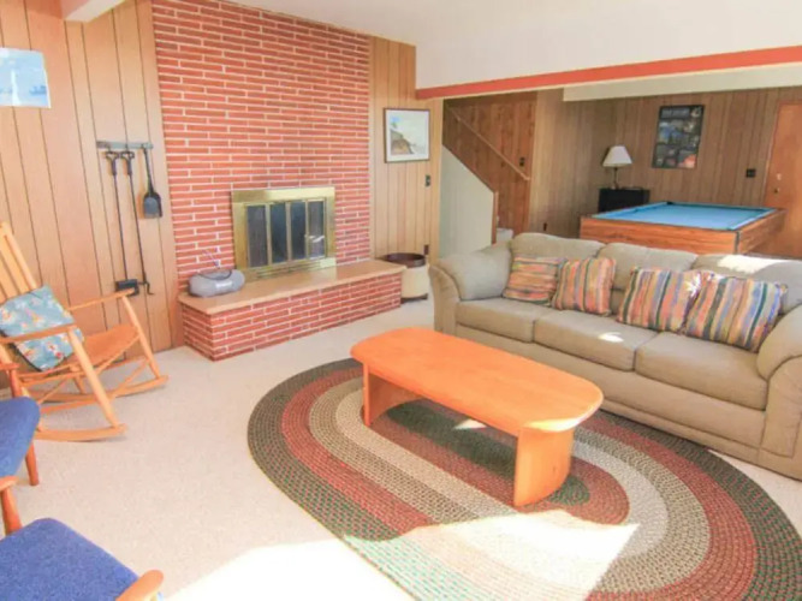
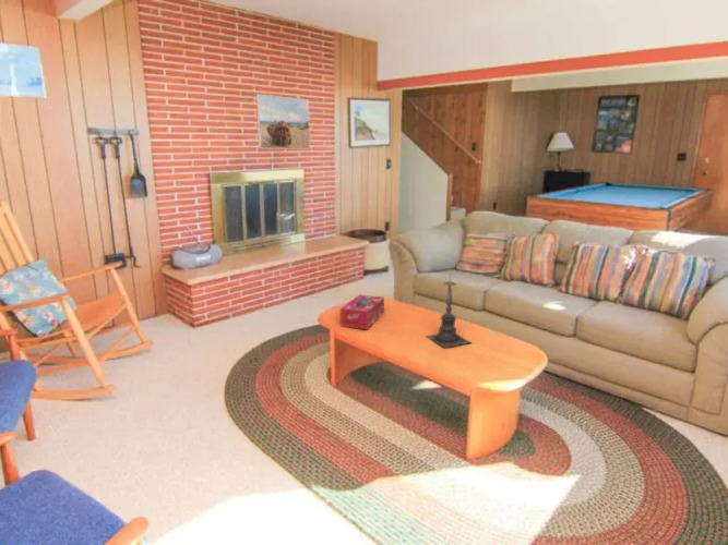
+ candle holder [425,272,472,349]
+ tissue box [339,293,385,330]
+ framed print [255,93,311,150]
